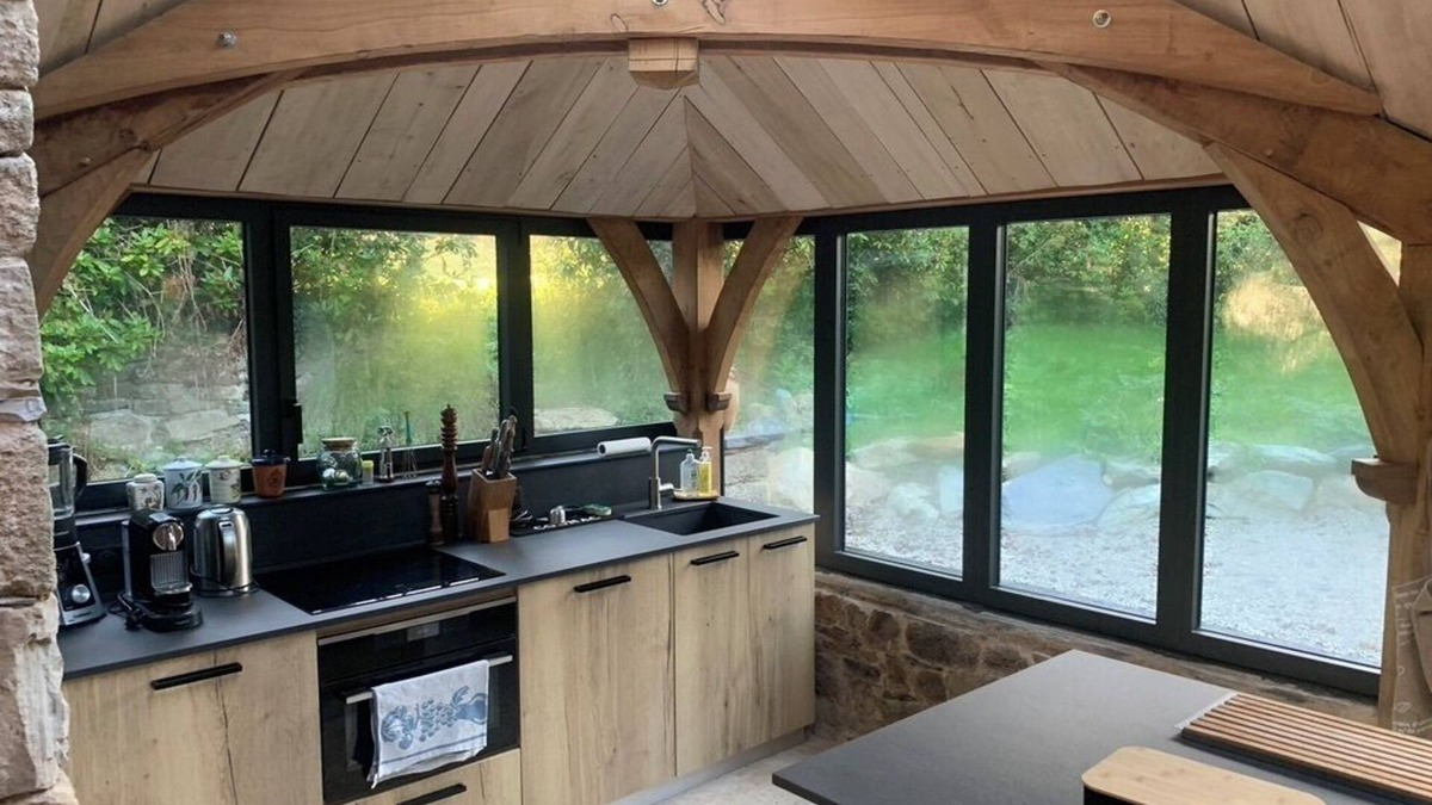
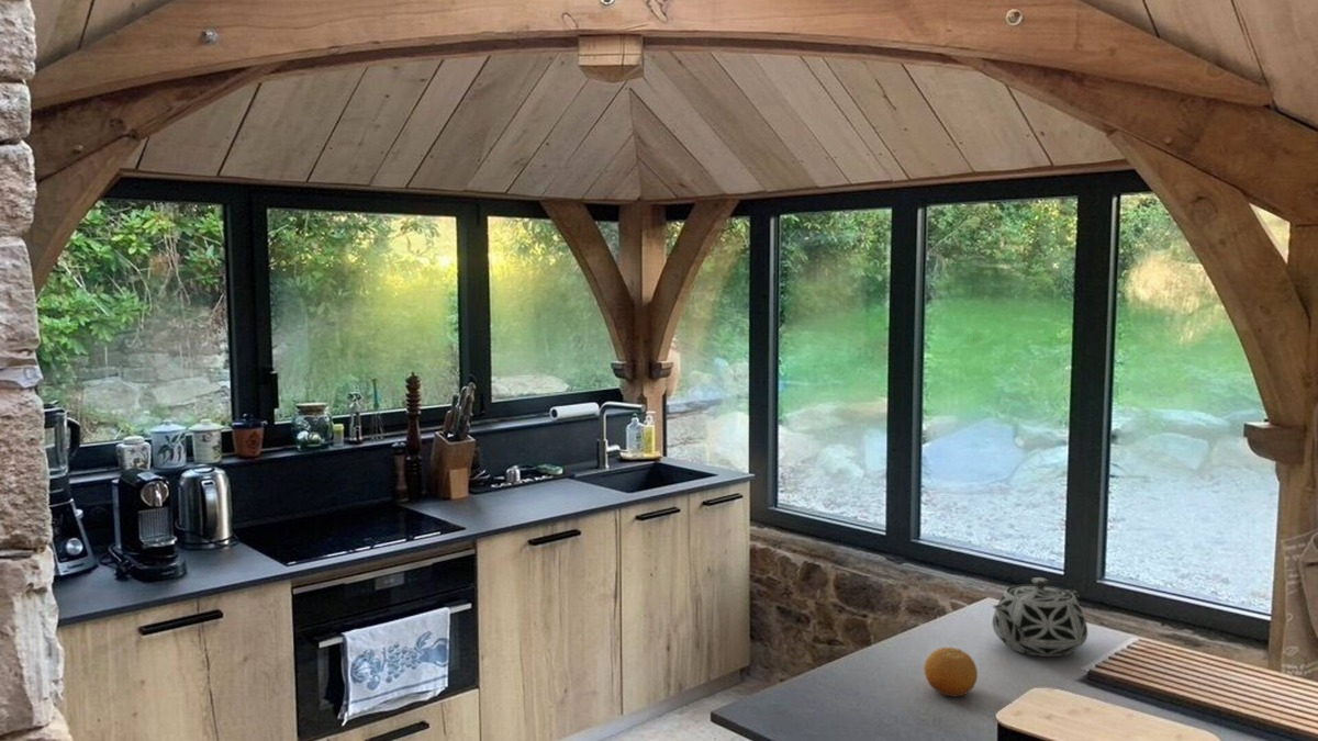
+ fruit [924,647,979,697]
+ teapot [992,576,1088,658]
